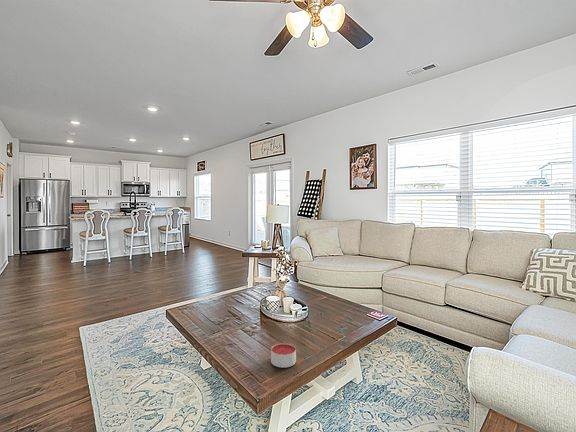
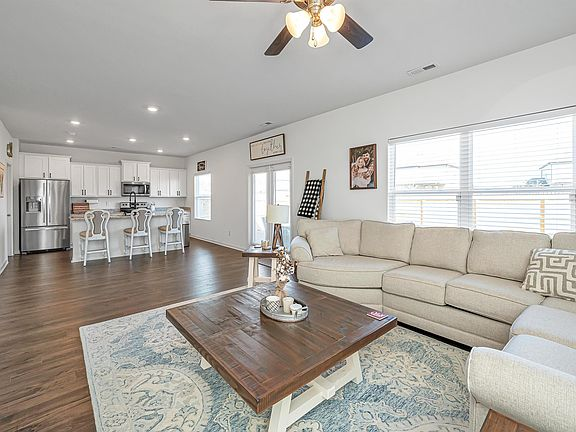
- candle [270,342,297,369]
